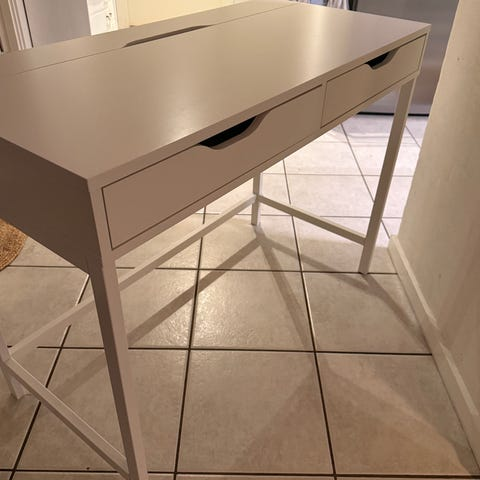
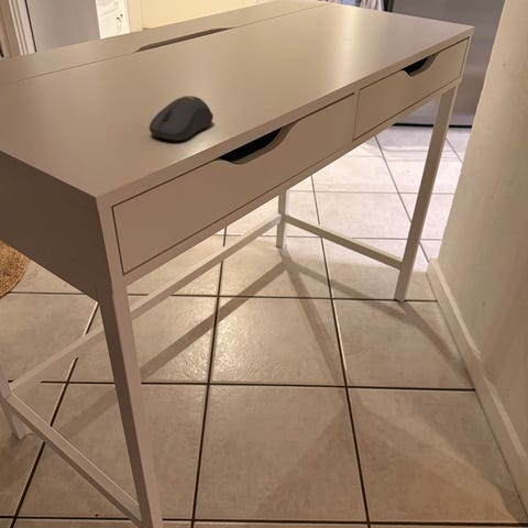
+ computer mouse [148,95,215,142]
